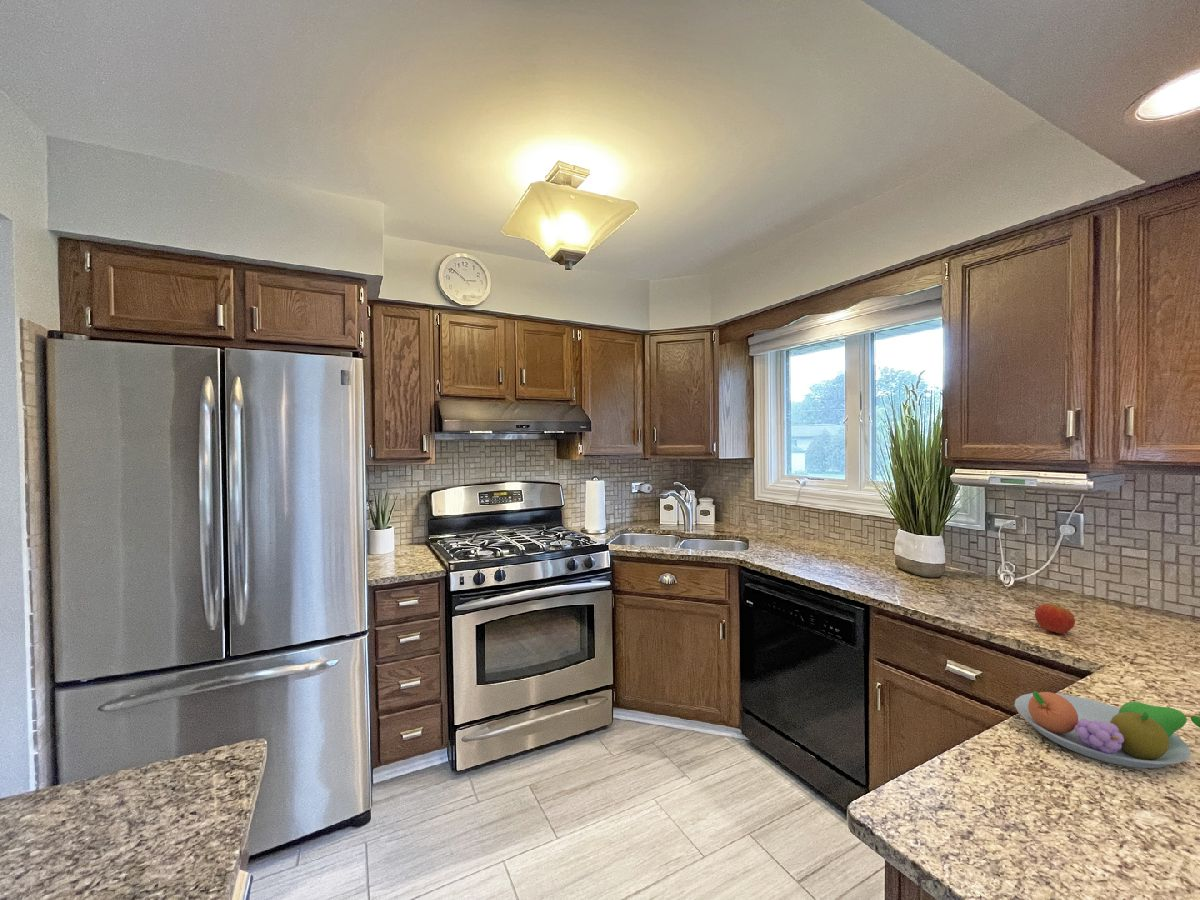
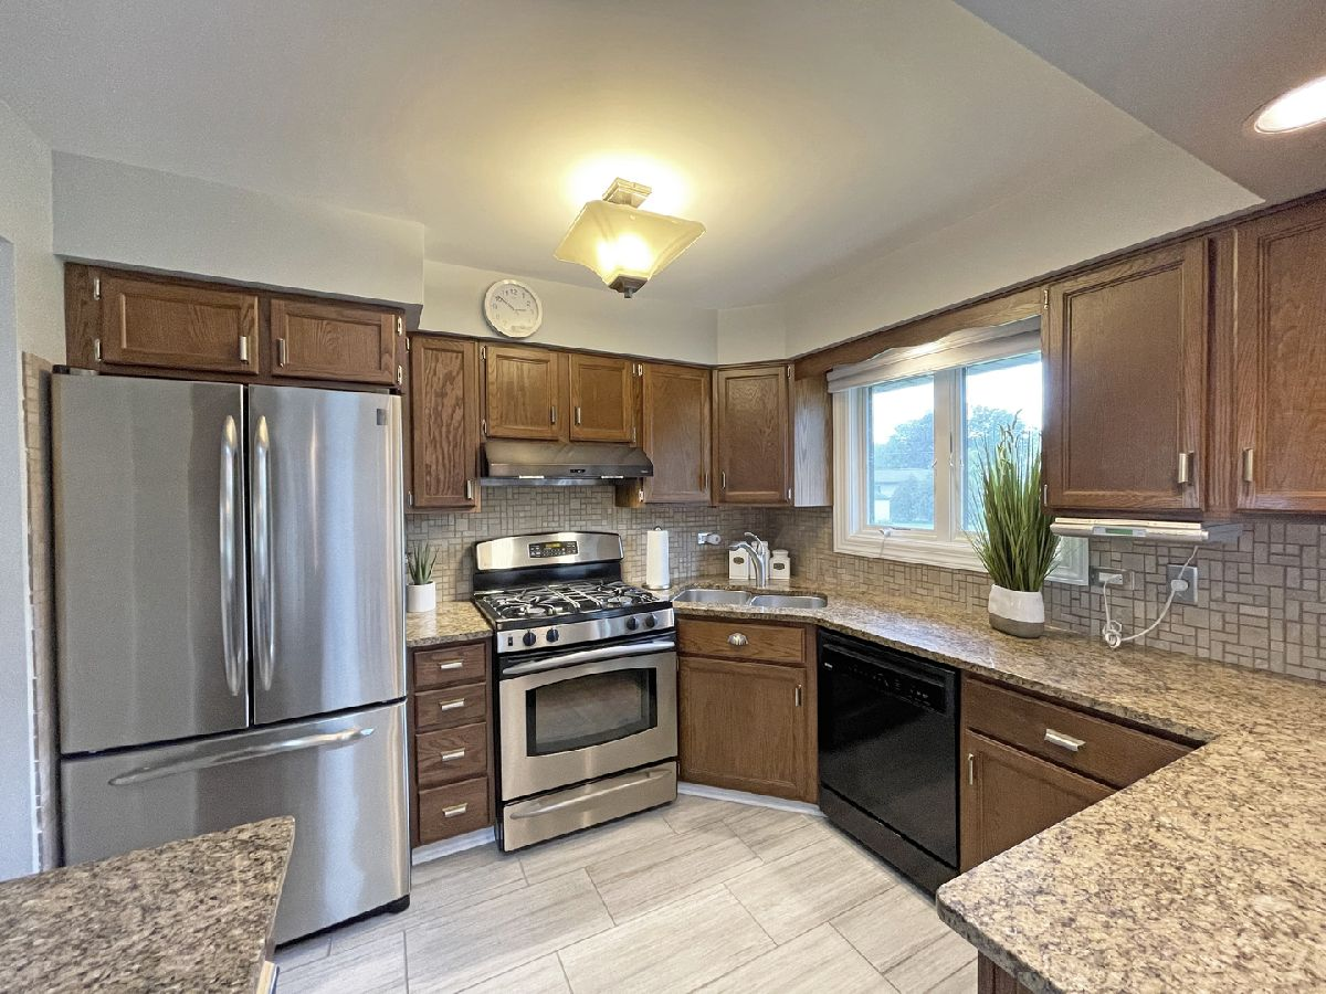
- fruit bowl [1014,690,1200,769]
- apple [1034,603,1076,635]
